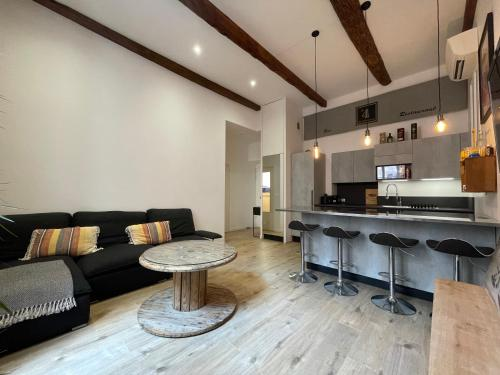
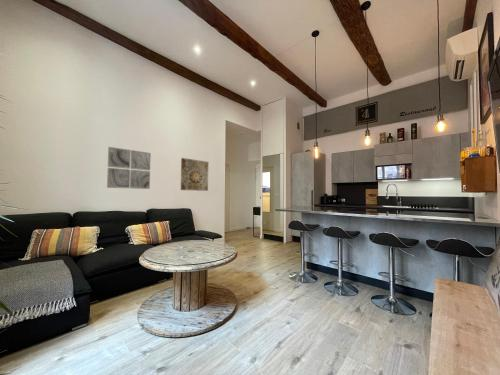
+ wall art [106,146,152,190]
+ wall art [180,157,209,192]
